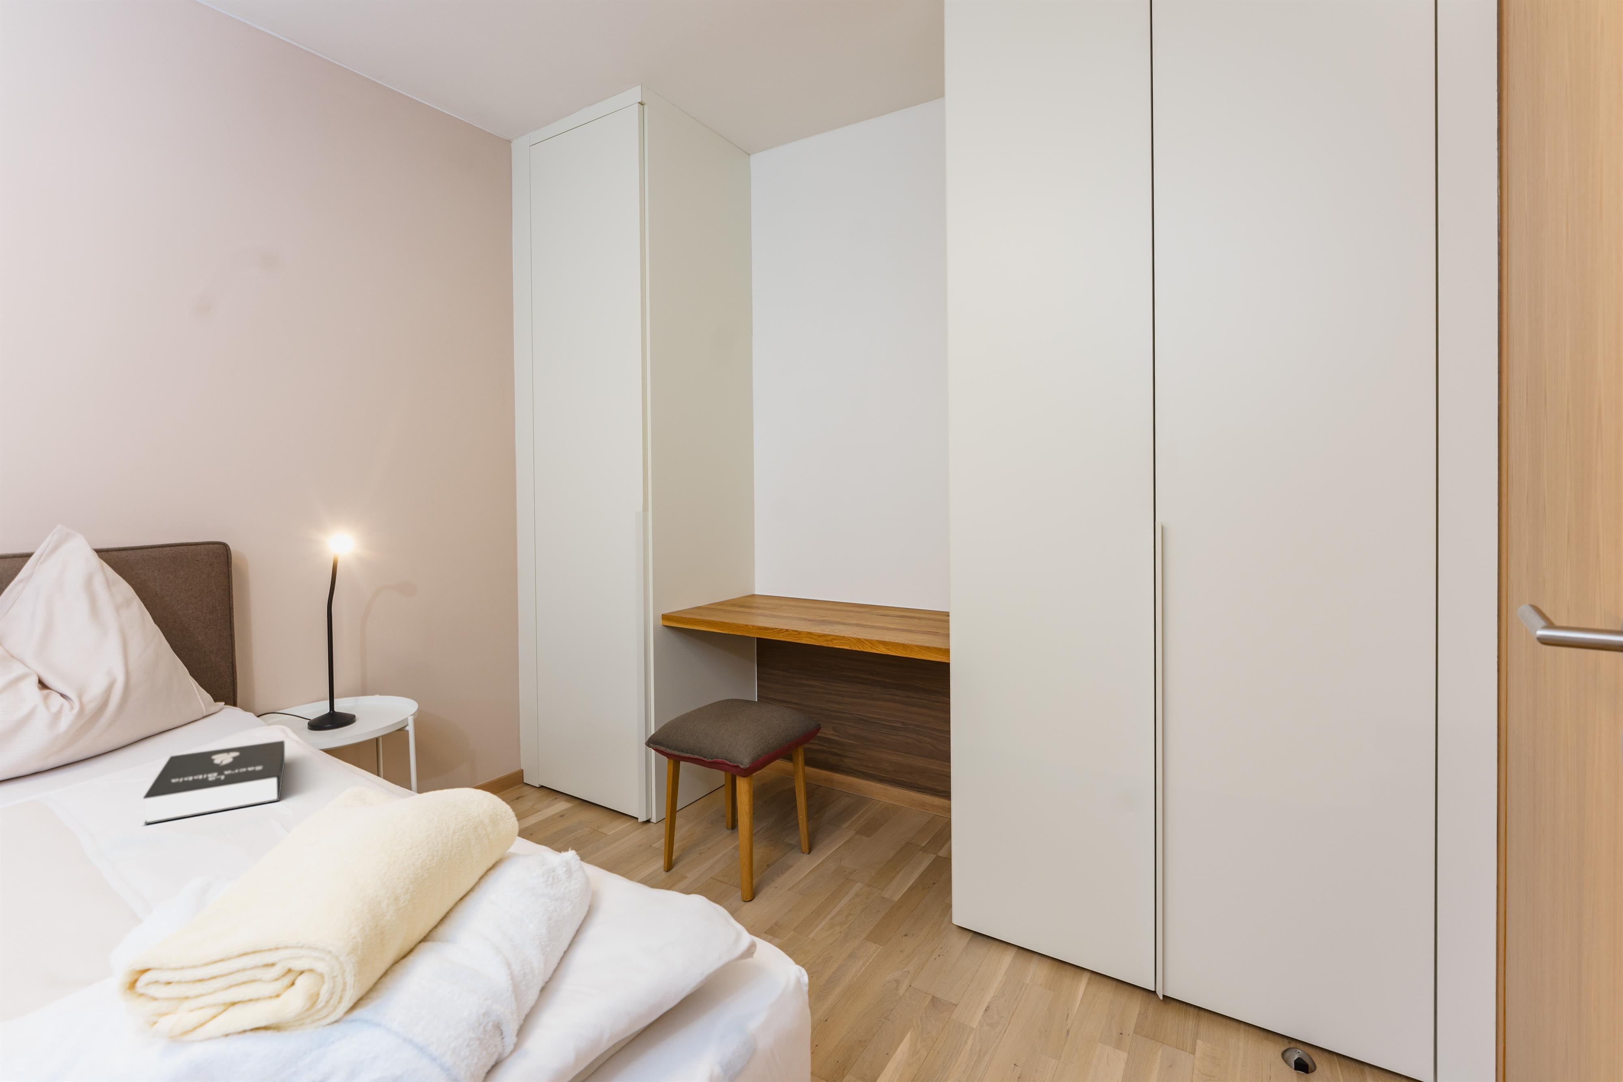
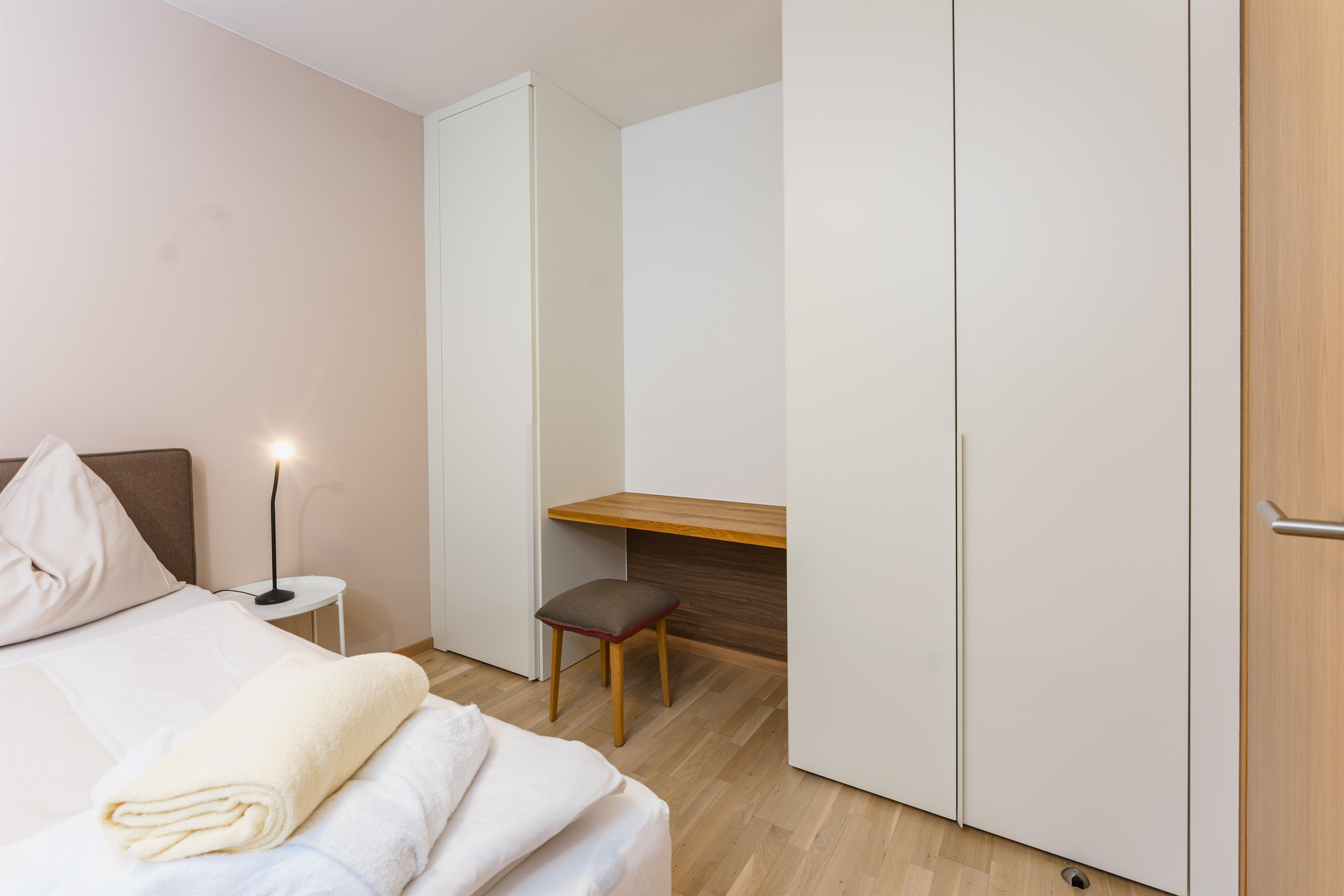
- booklet [142,740,285,825]
